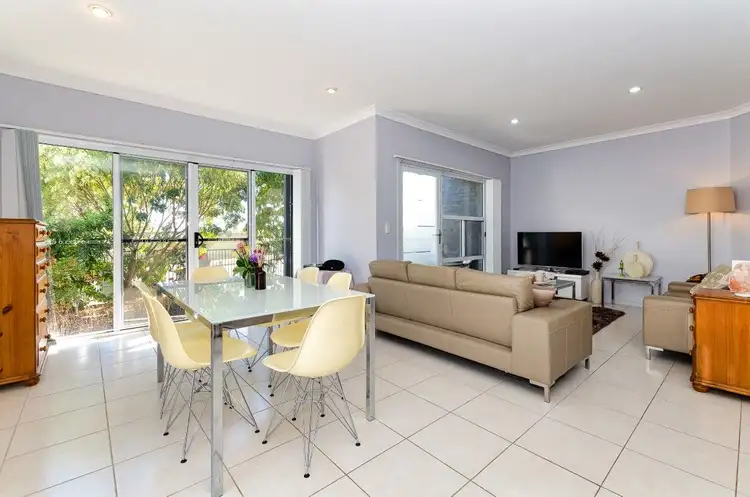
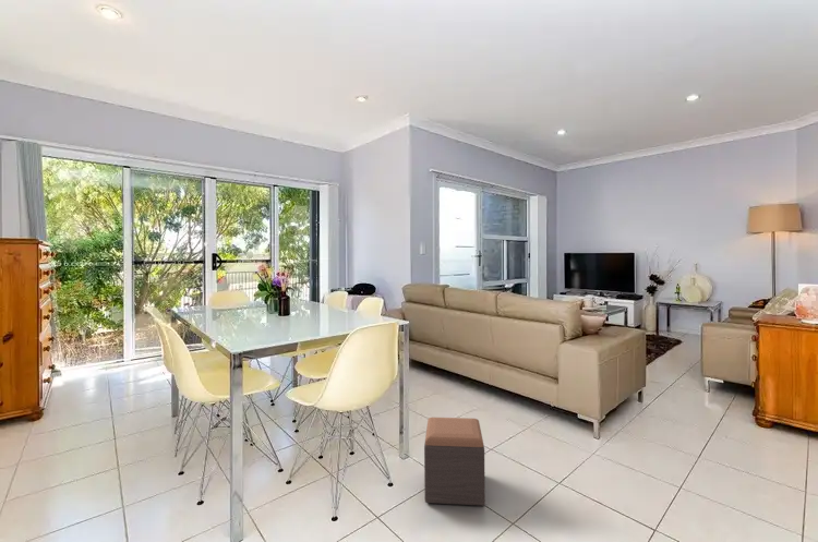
+ footstool [423,417,486,507]
